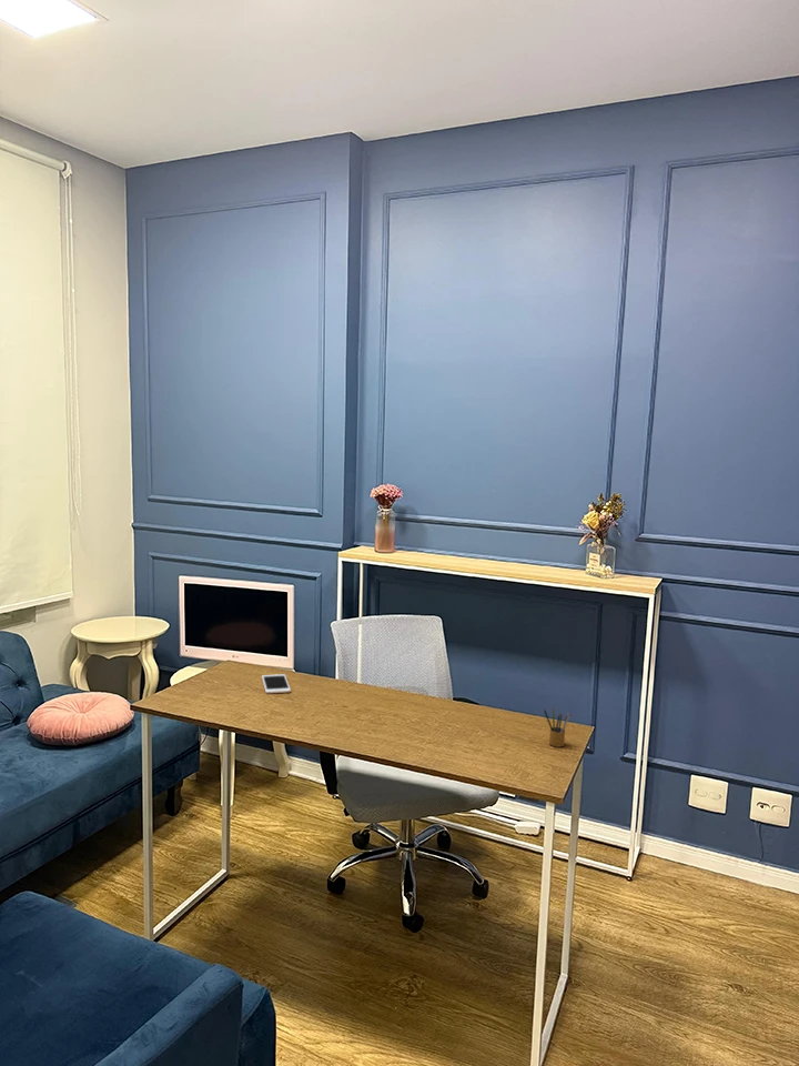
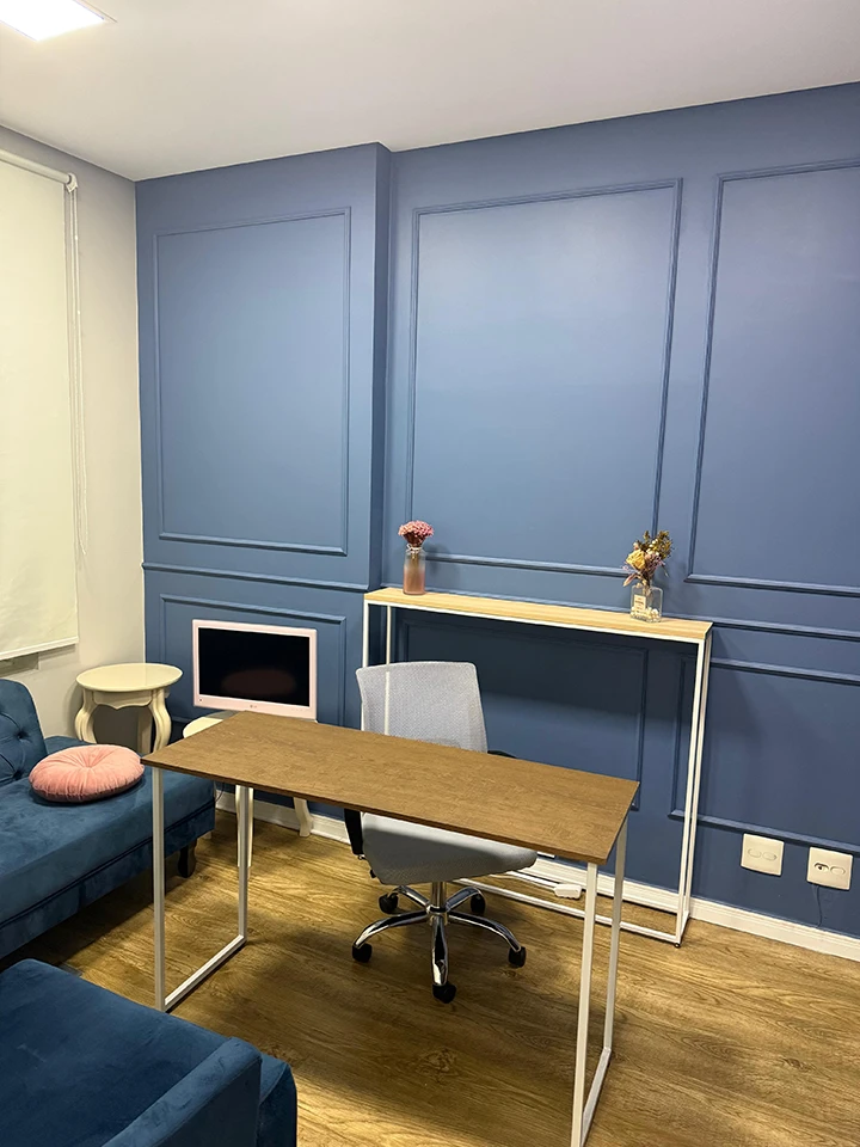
- cell phone [261,673,292,694]
- pencil box [543,706,572,748]
